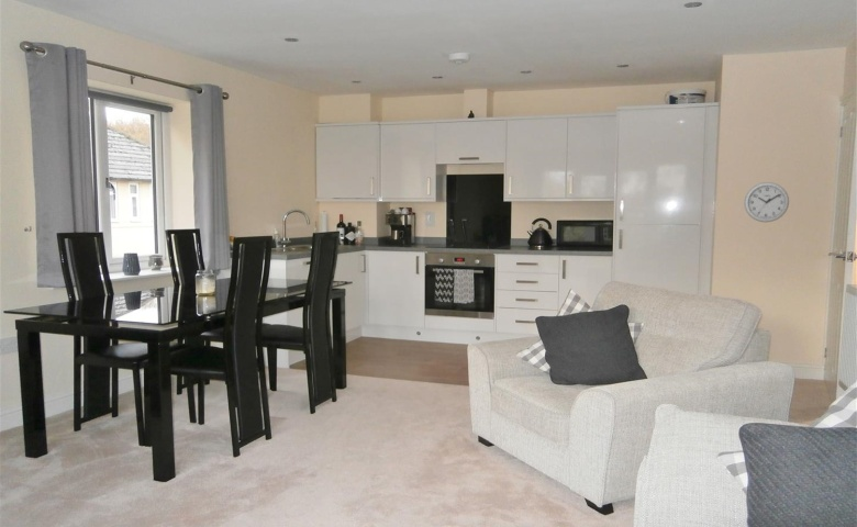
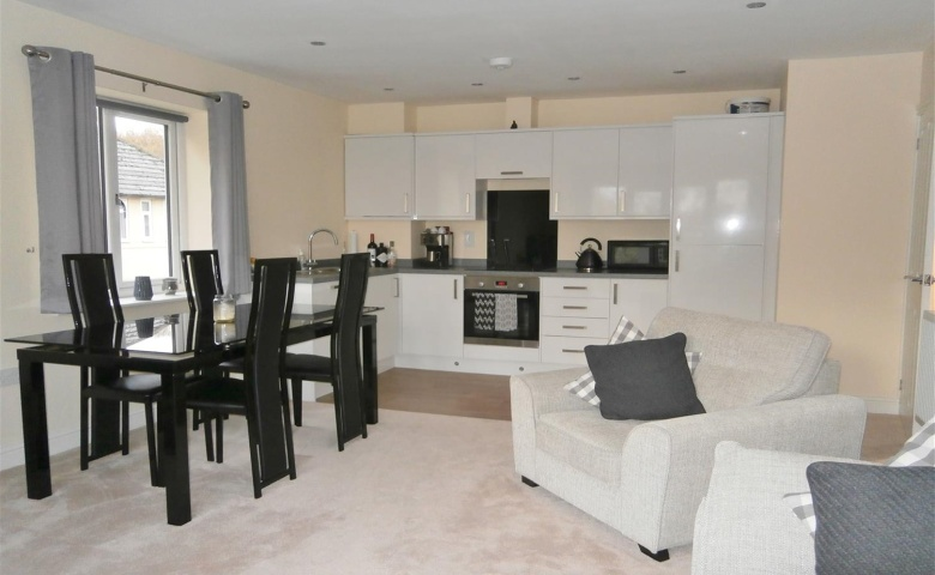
- wall clock [743,181,790,223]
